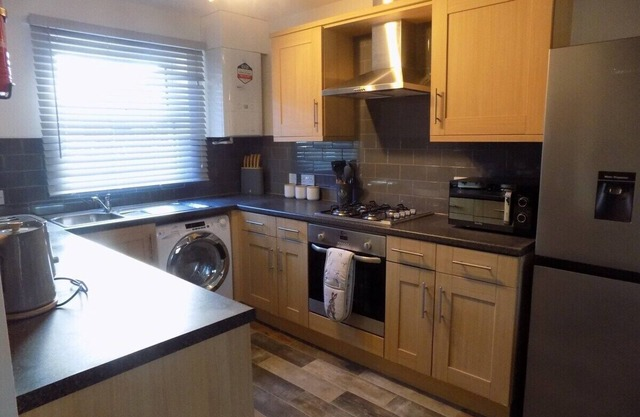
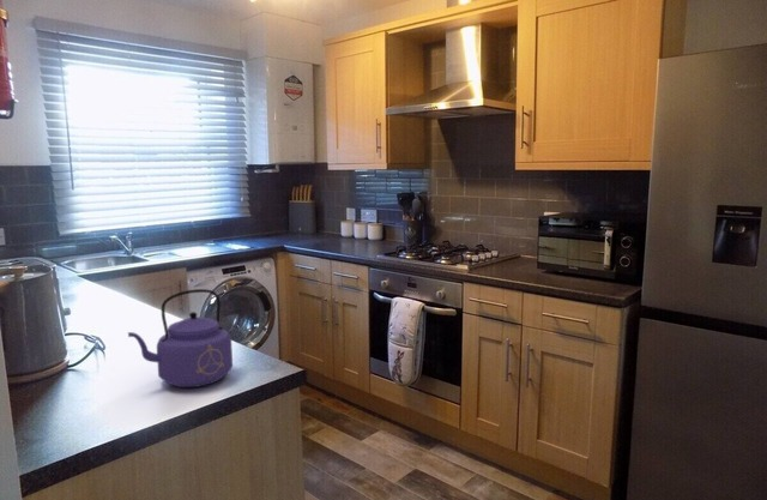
+ kettle [126,288,234,388]
